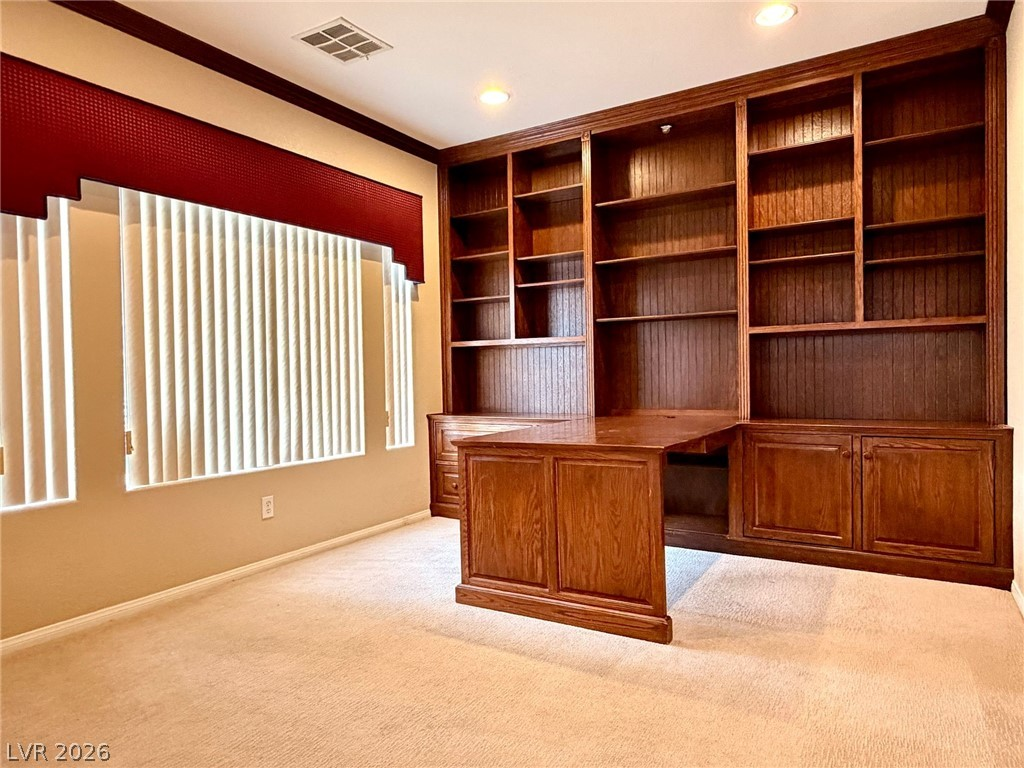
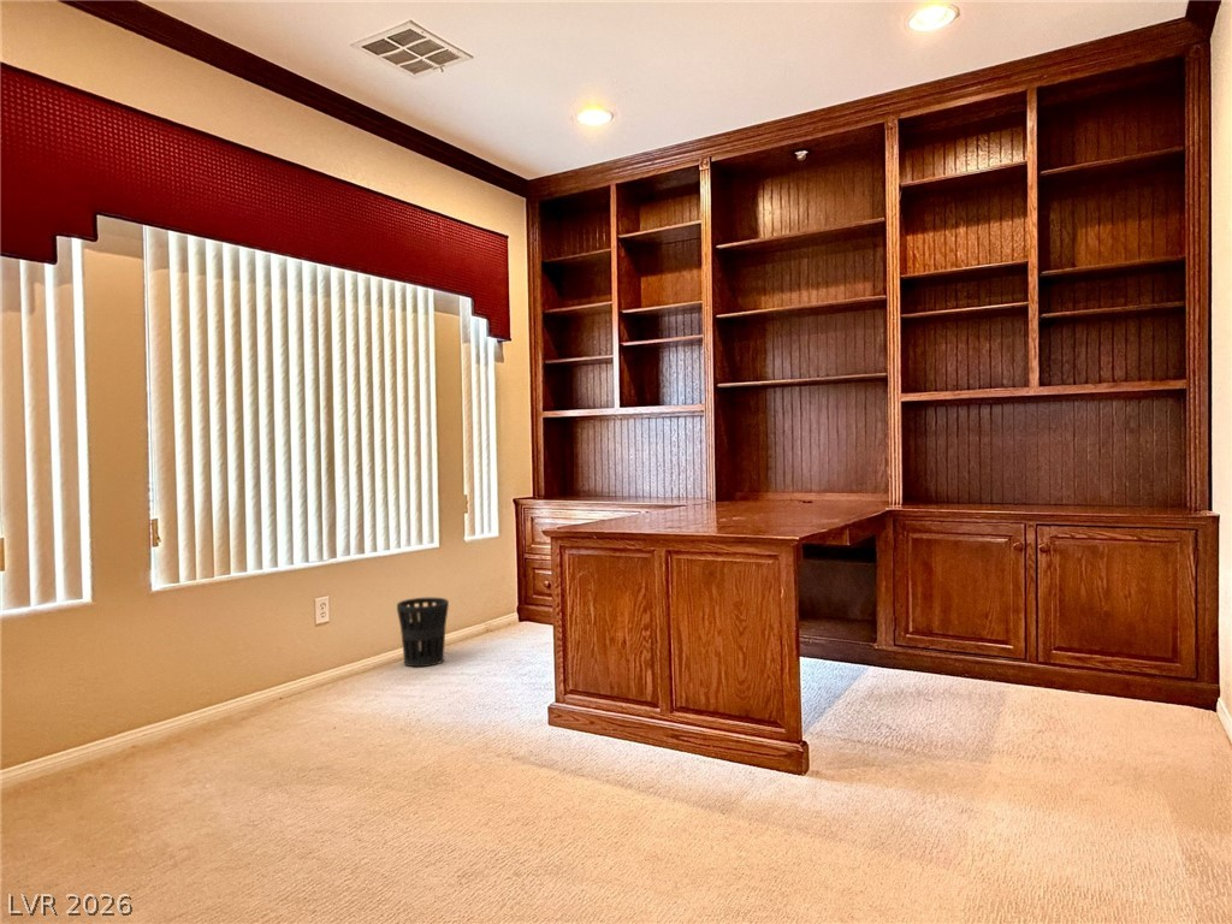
+ wastebasket [396,597,450,668]
